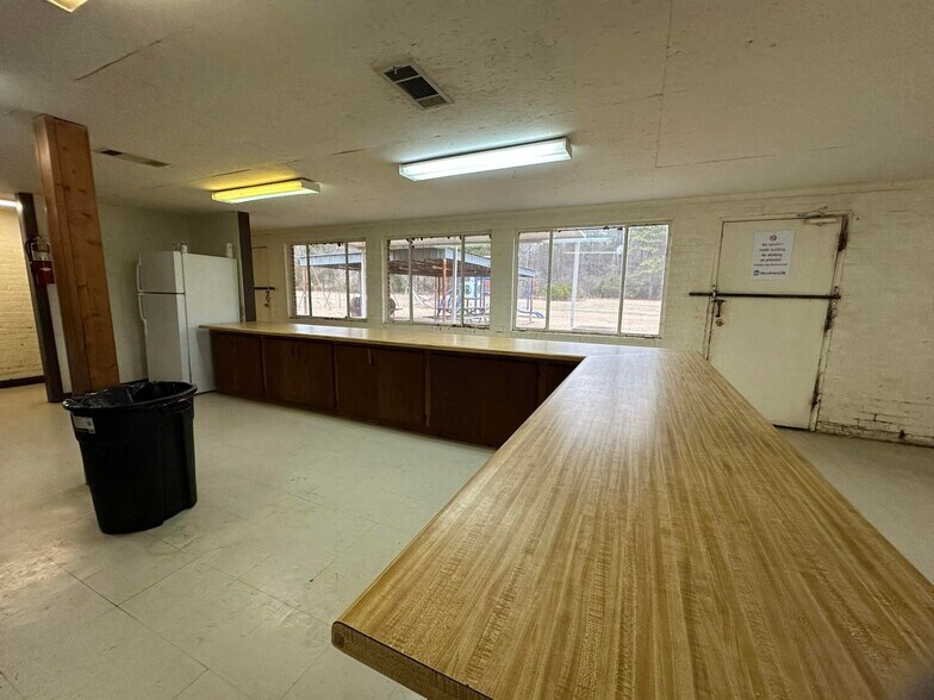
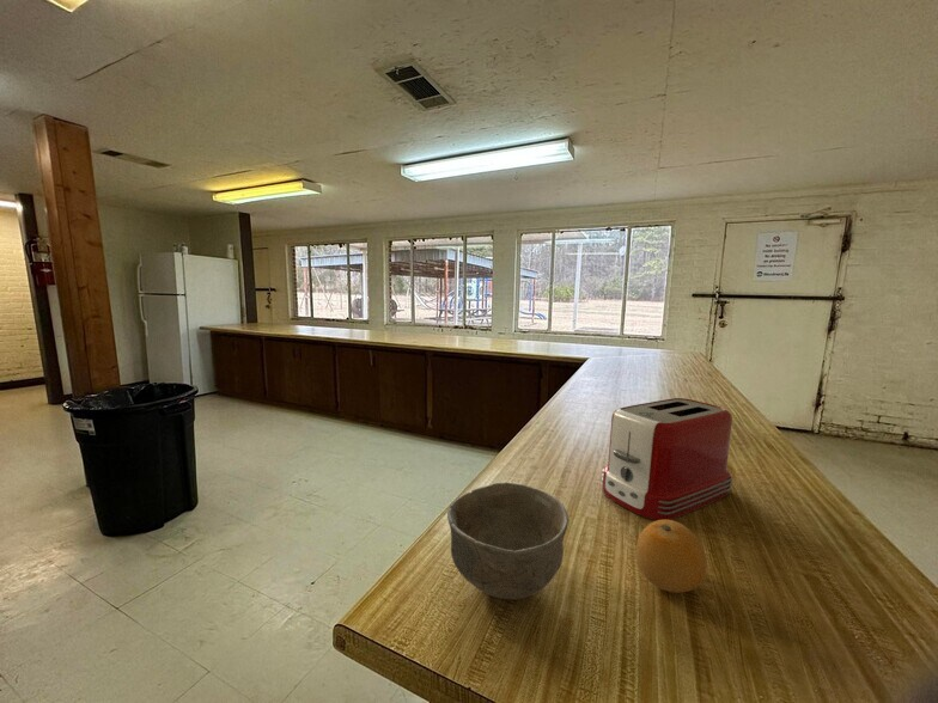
+ toaster [601,397,733,521]
+ fruit [635,519,708,594]
+ bowl [446,482,570,601]
